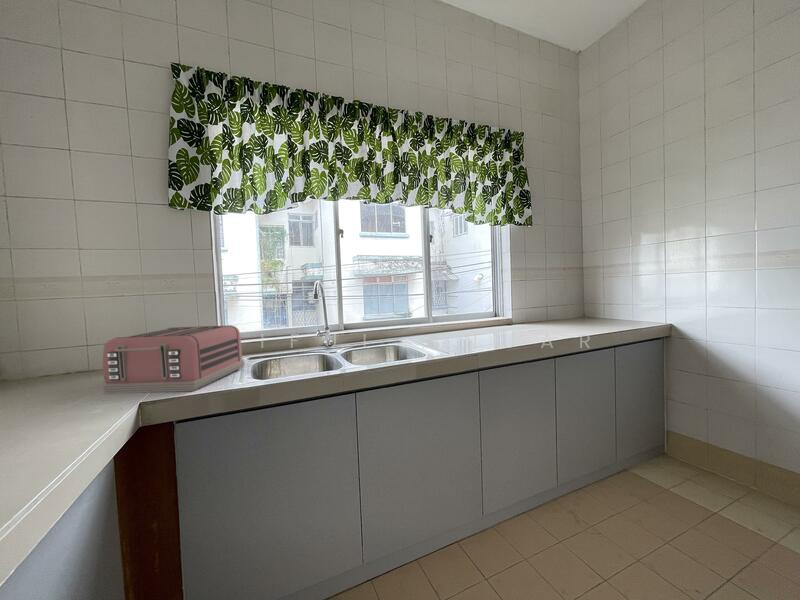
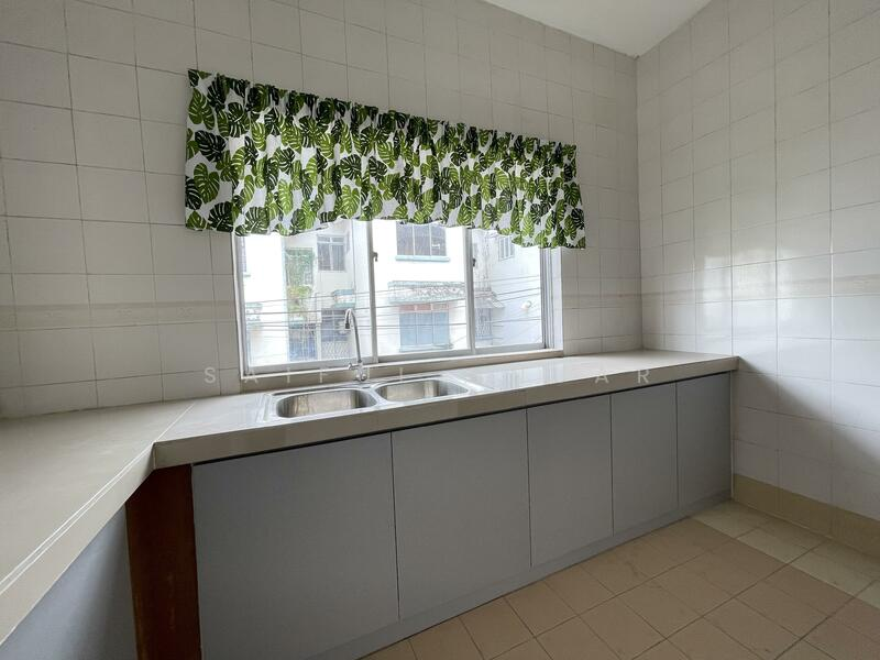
- toaster [102,324,245,394]
